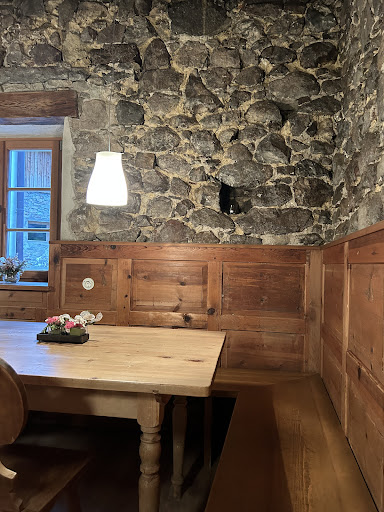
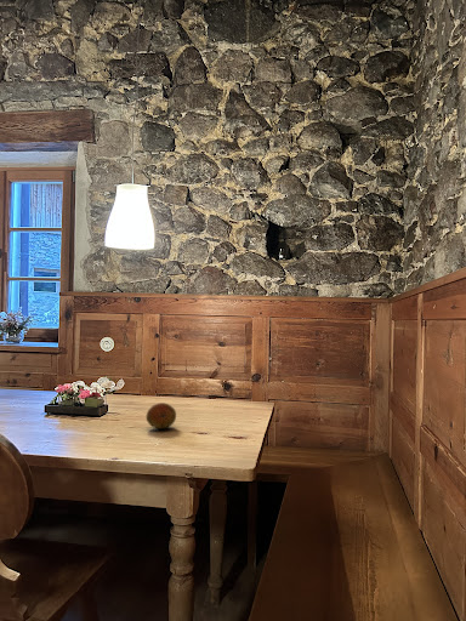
+ fruit [146,401,177,429]
